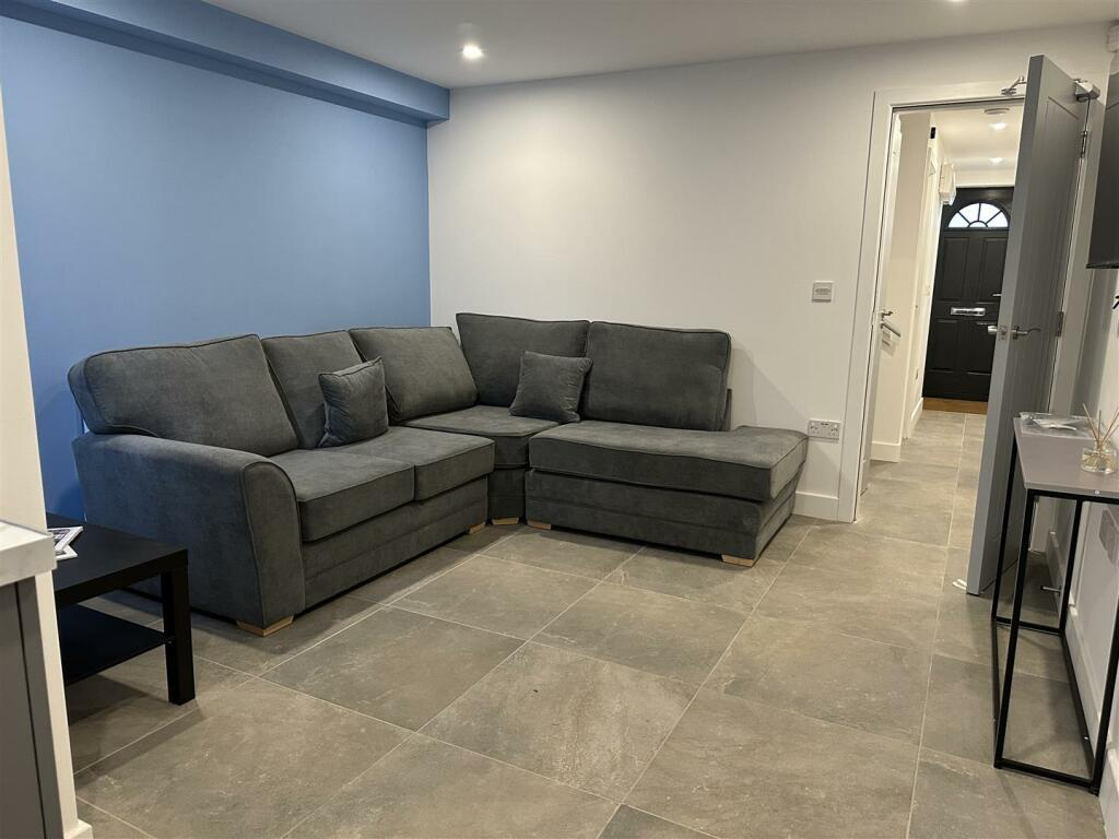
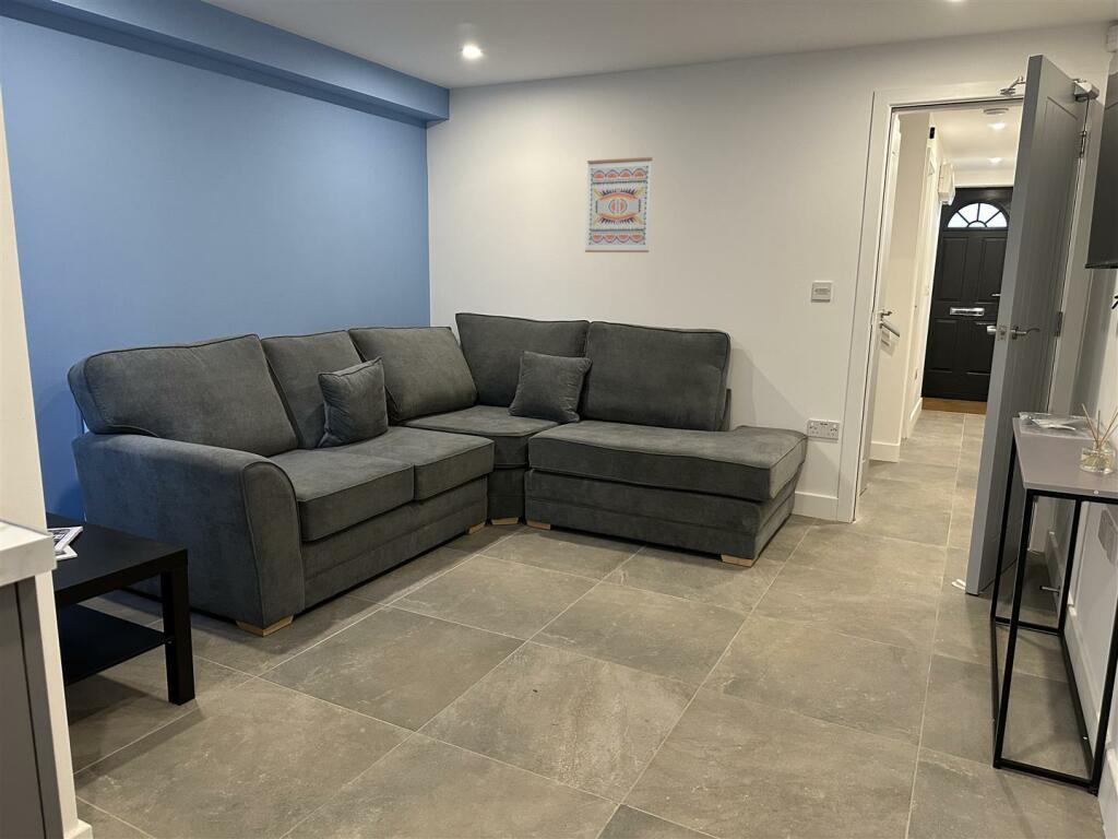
+ wall art [584,156,654,253]
